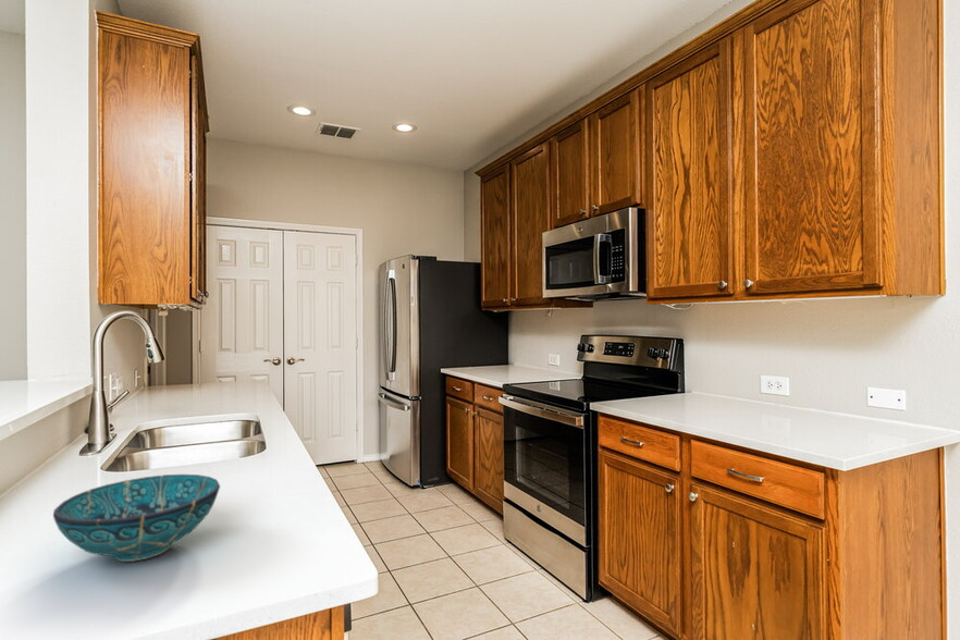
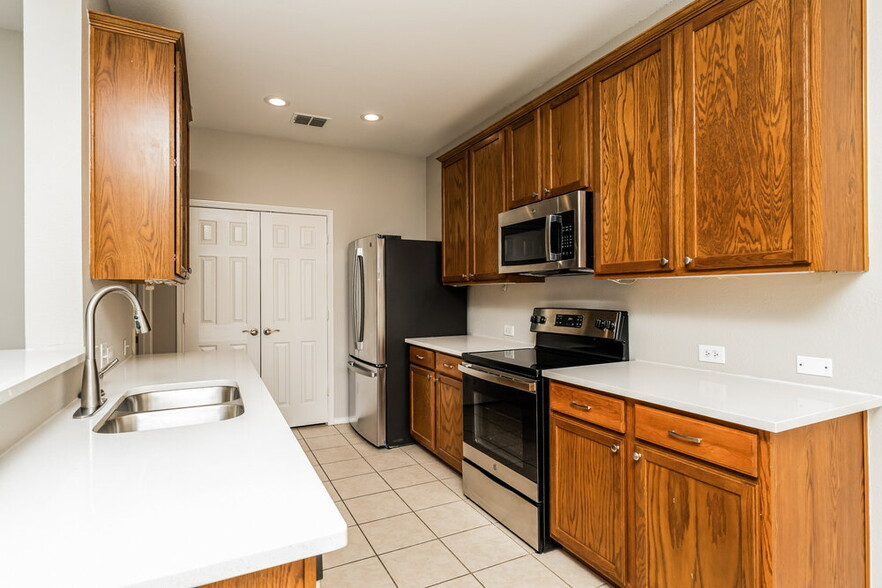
- bowl [52,473,221,563]
